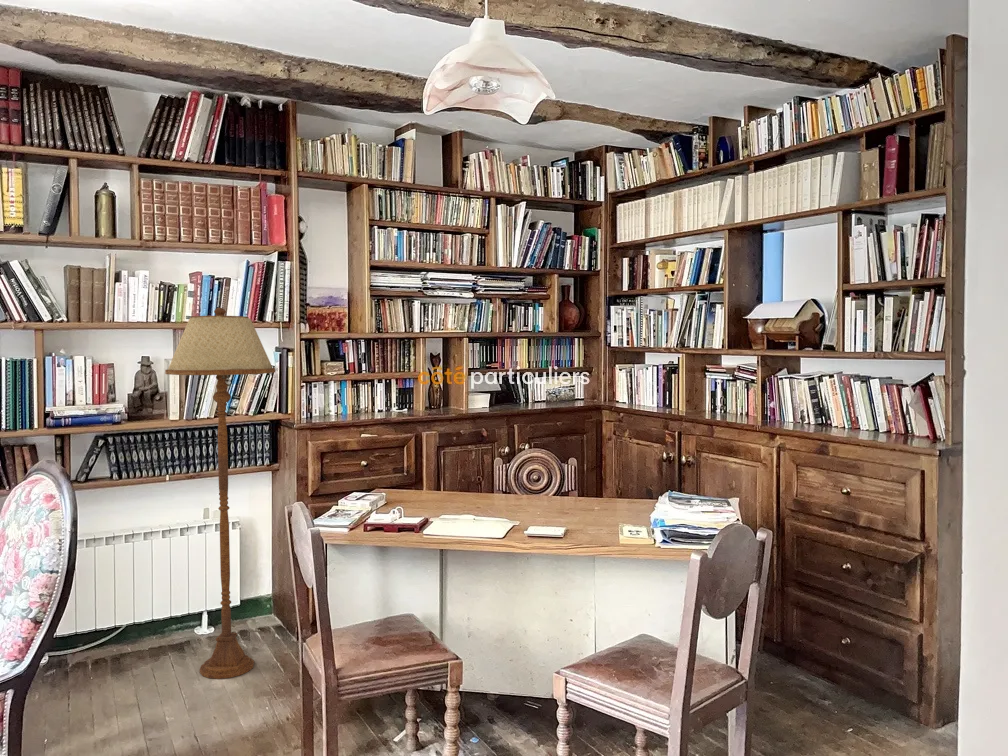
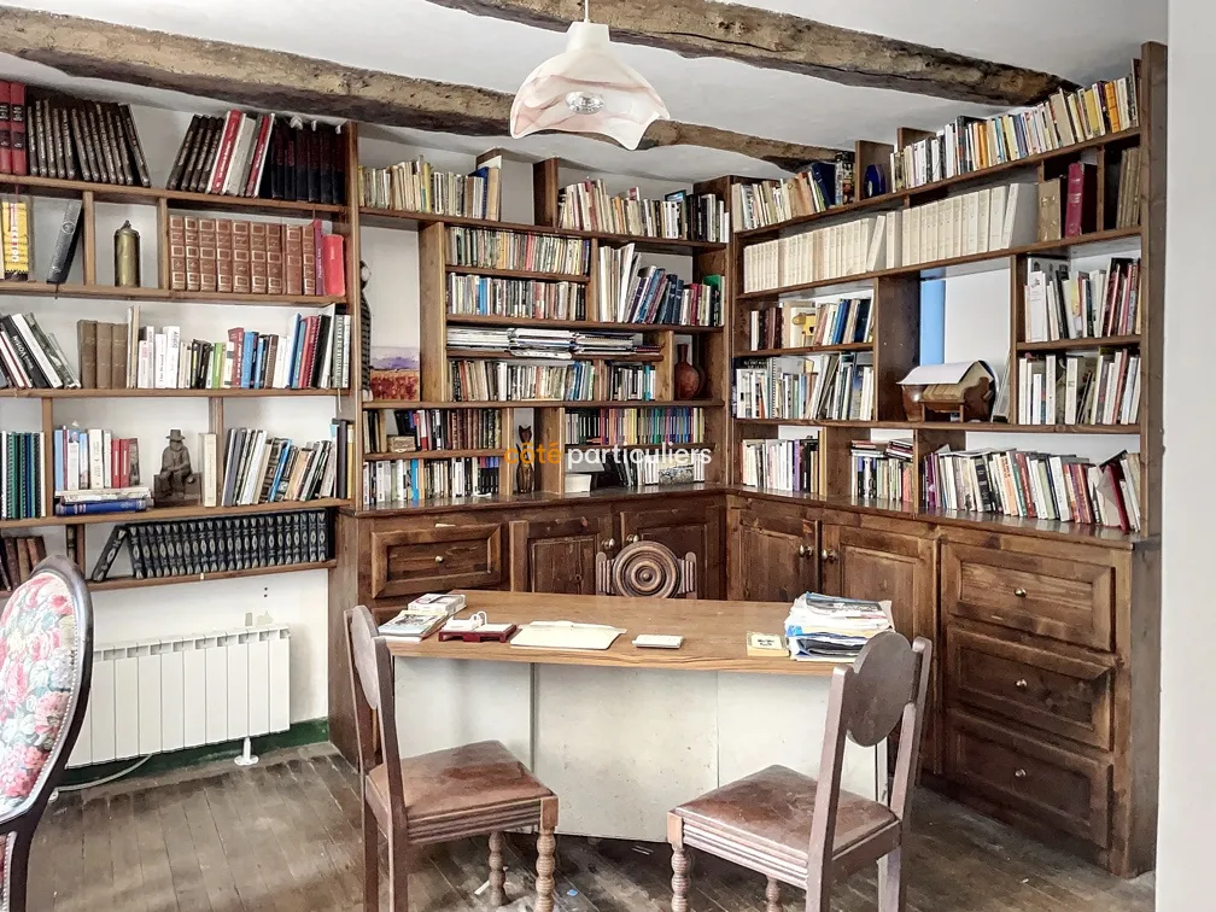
- floor lamp [164,307,276,680]
